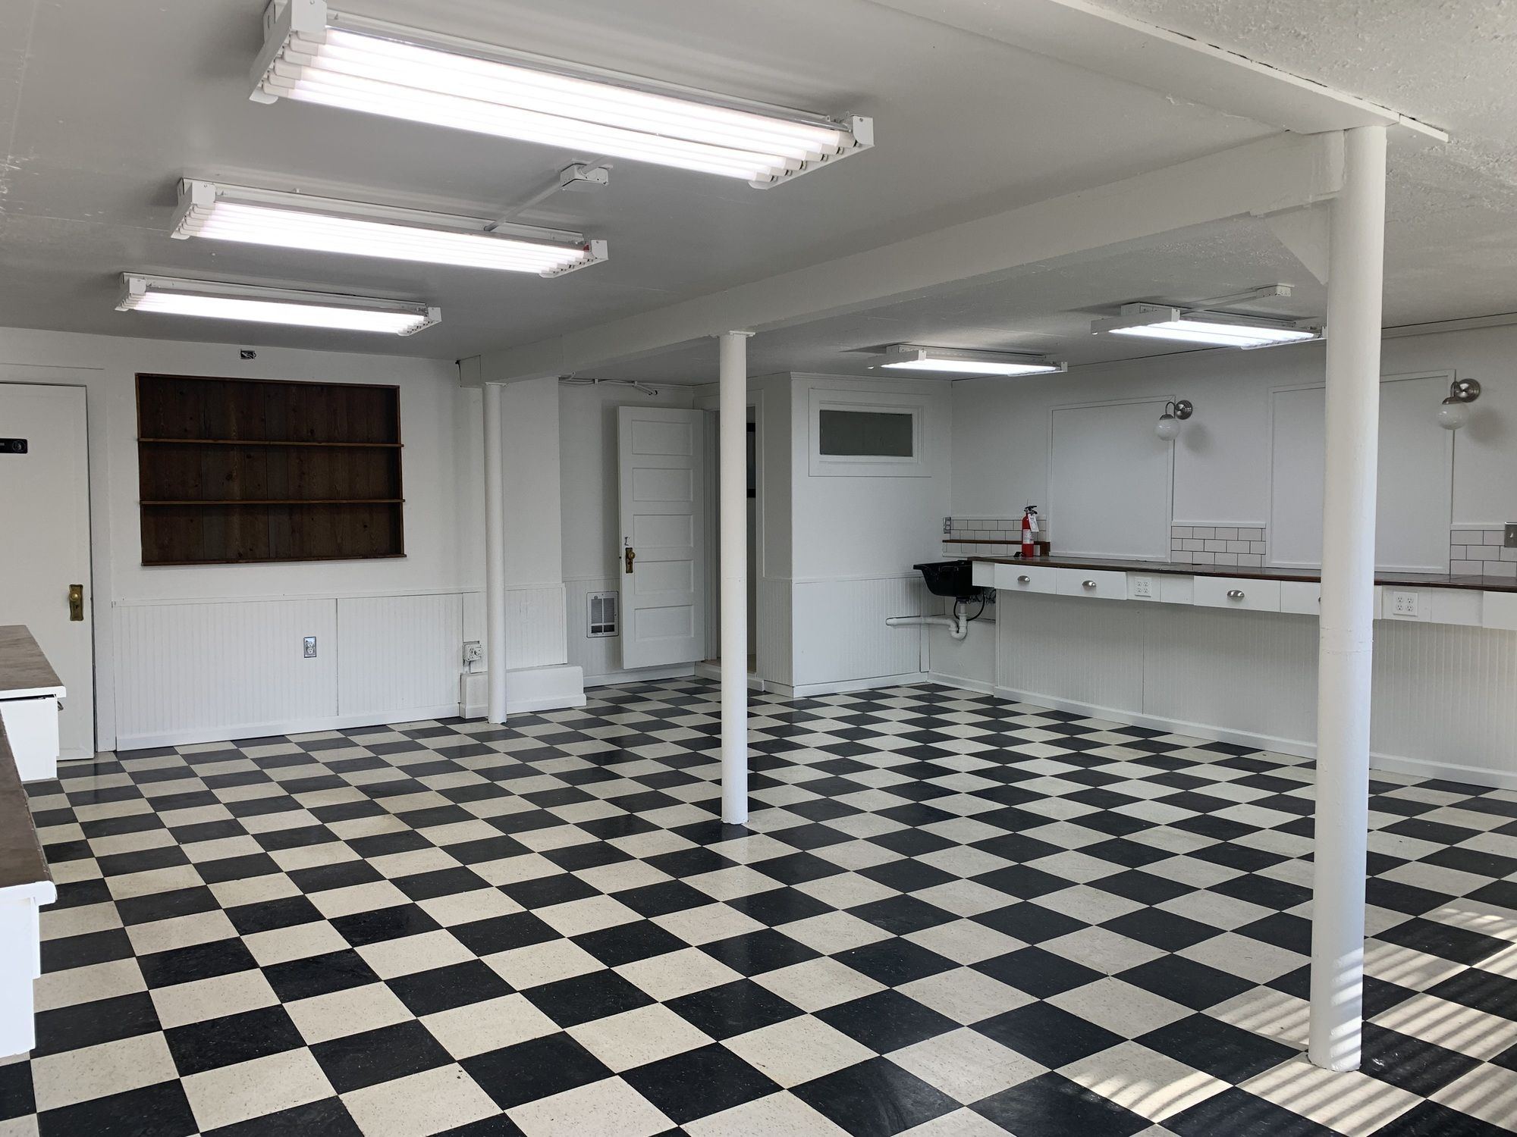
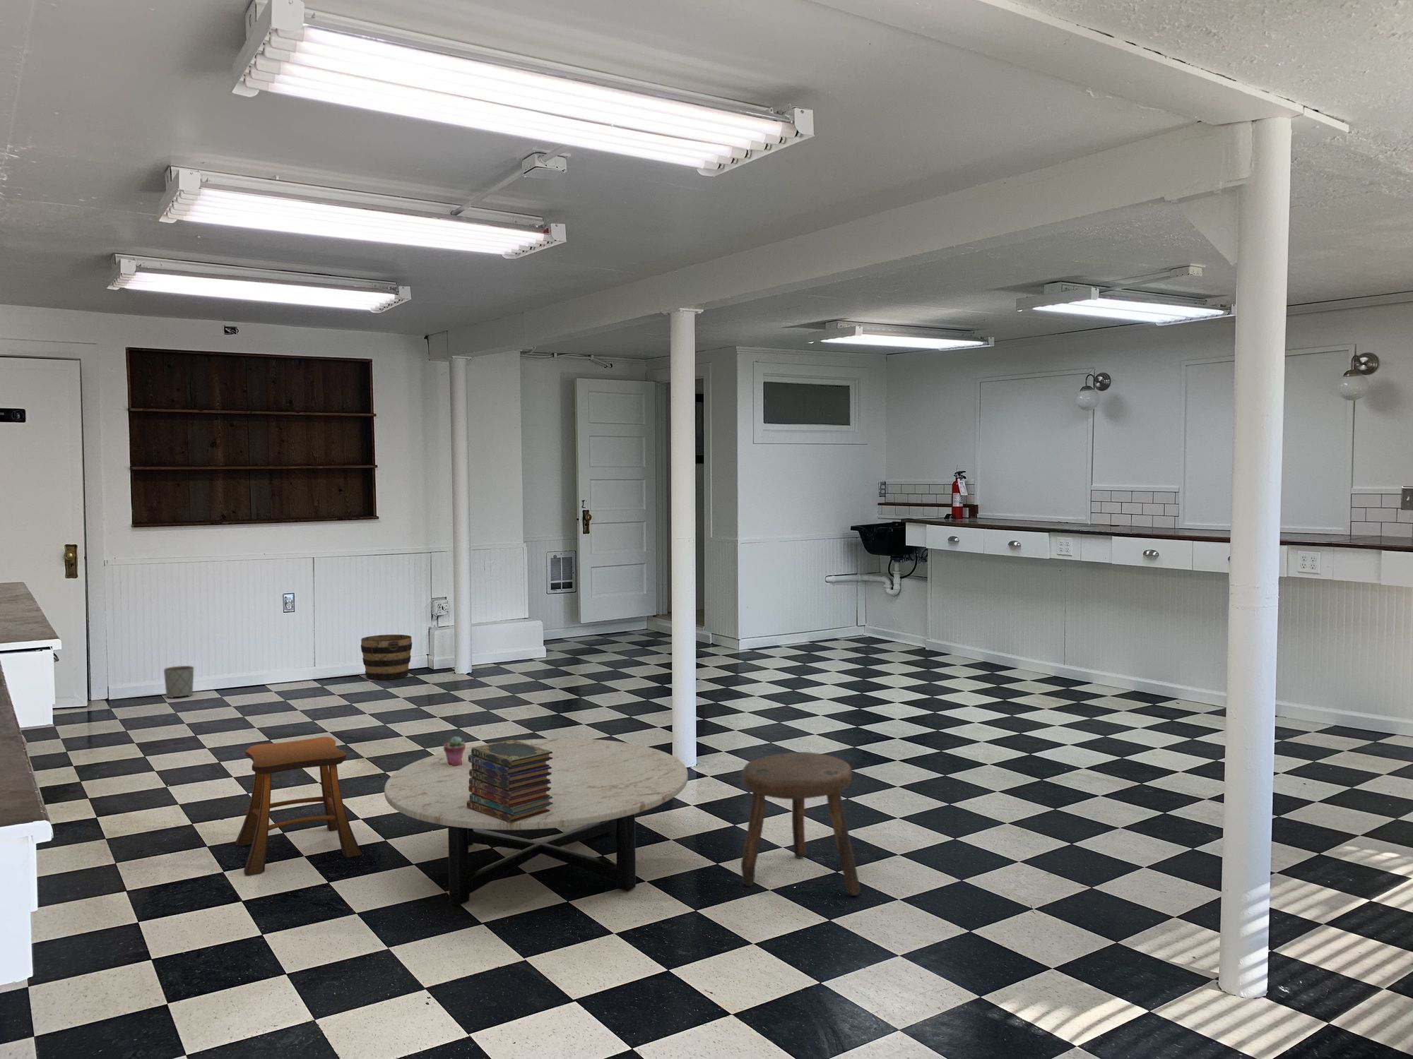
+ stool [740,751,861,897]
+ bucket [360,634,413,681]
+ planter [164,665,195,699]
+ stool [235,736,363,875]
+ book stack [467,739,553,823]
+ potted succulent [443,735,466,766]
+ coffee table [384,738,689,905]
